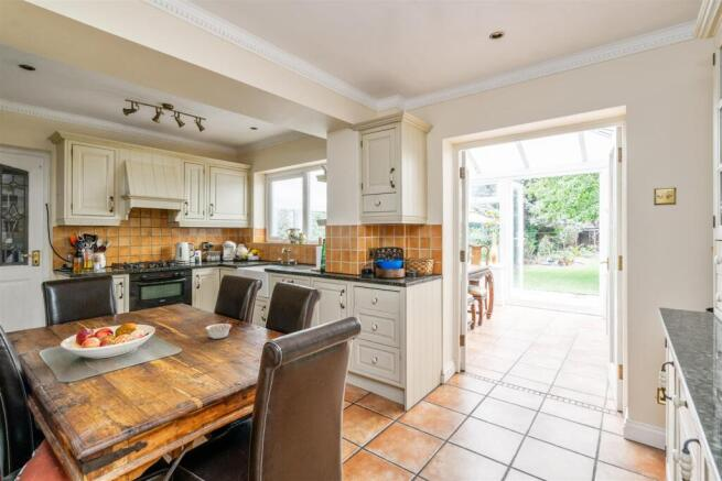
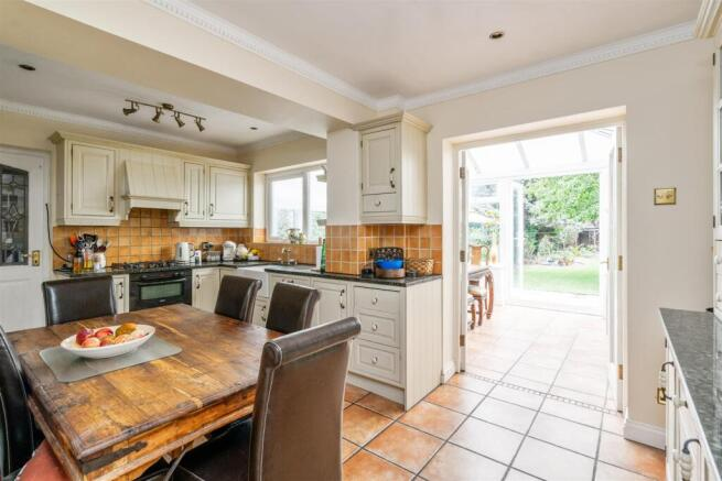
- legume [204,319,233,340]
